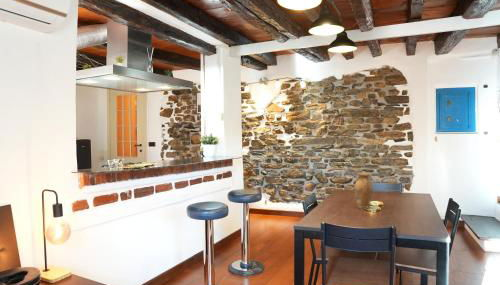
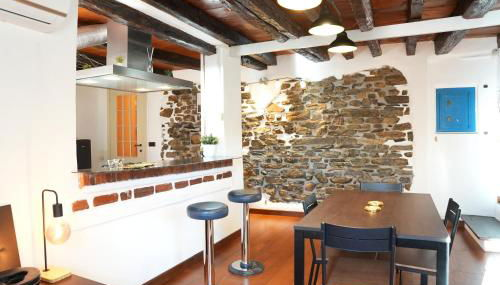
- vase [353,172,374,209]
